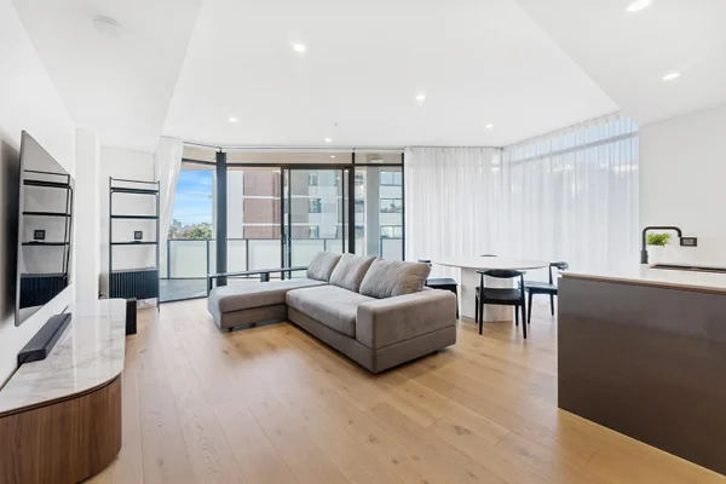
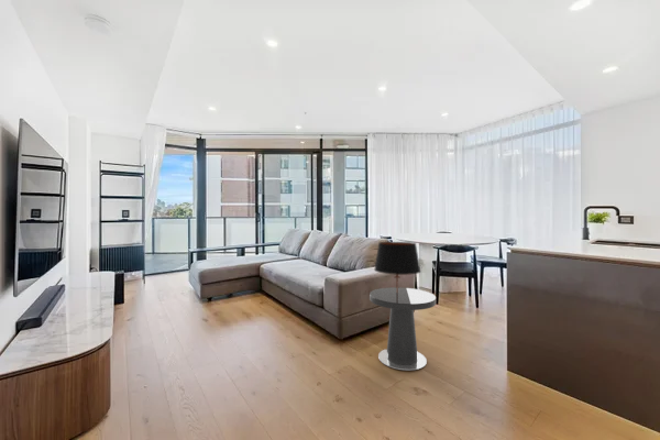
+ table lamp [373,241,422,293]
+ side table [369,286,437,371]
